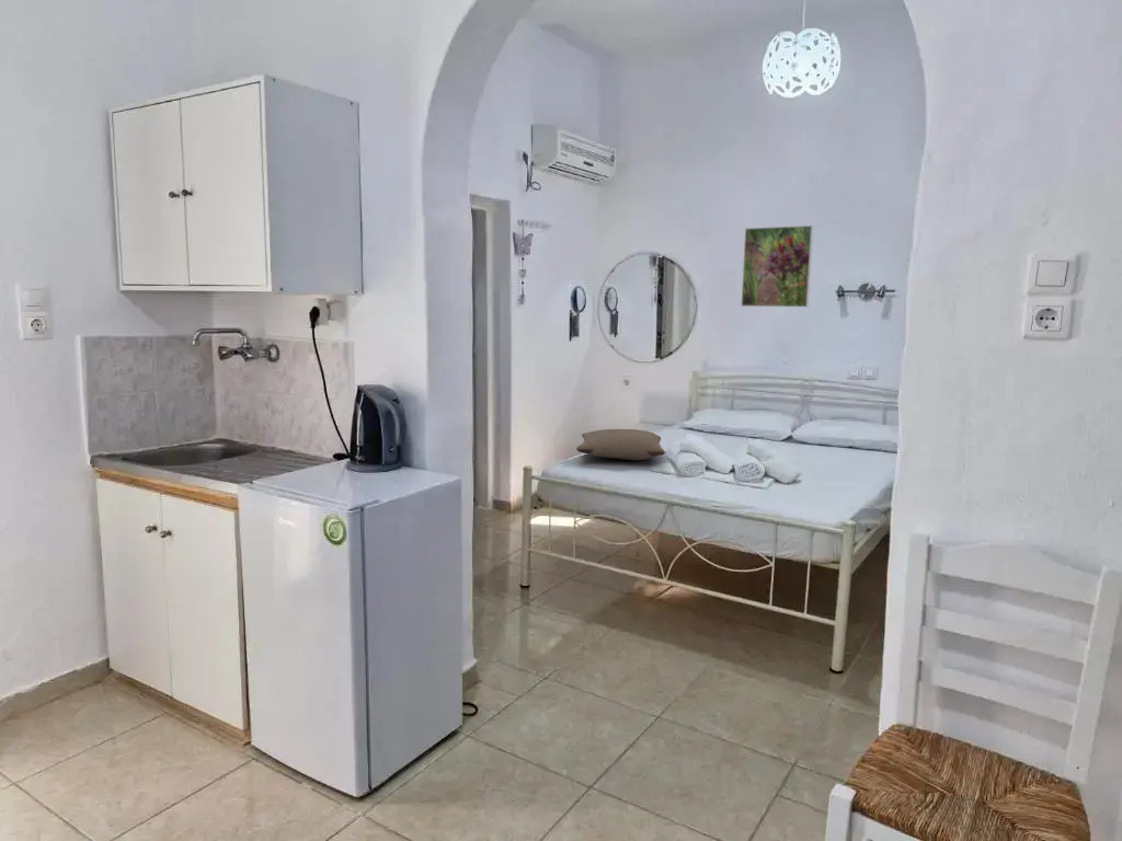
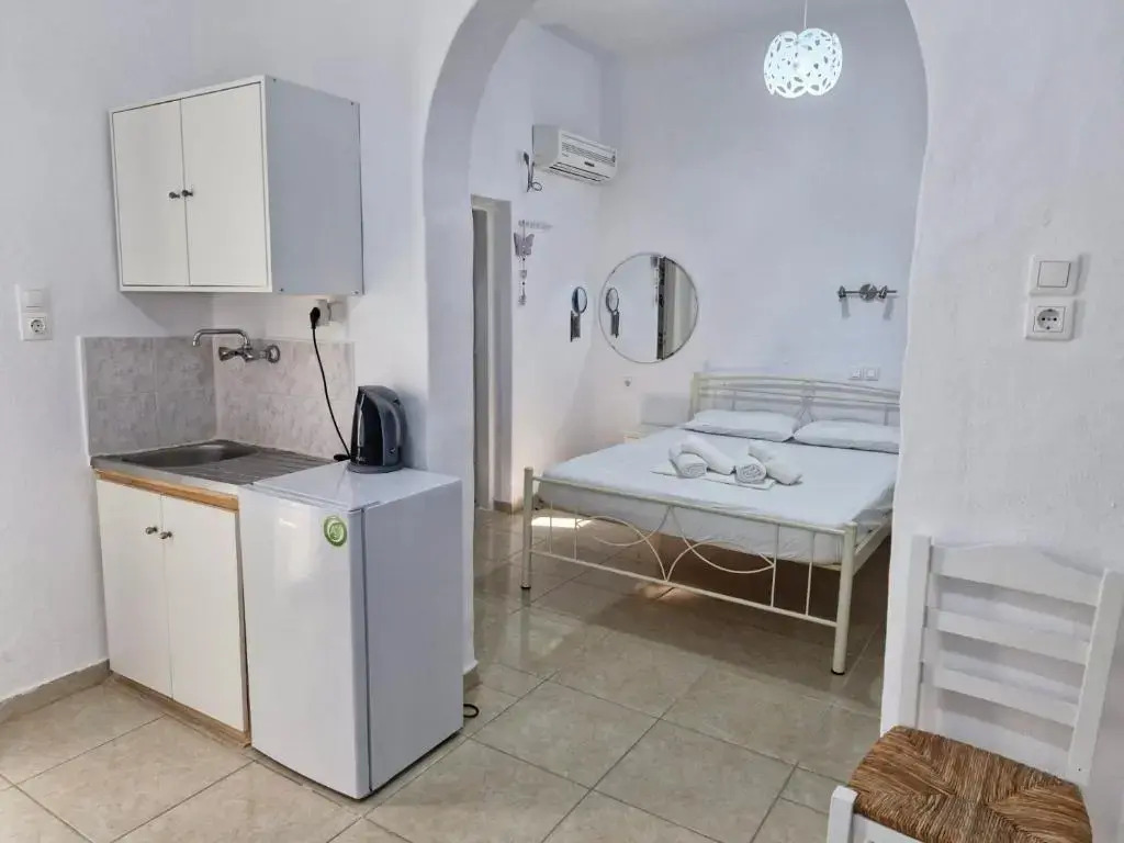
- pillow [575,428,666,461]
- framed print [740,224,814,308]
